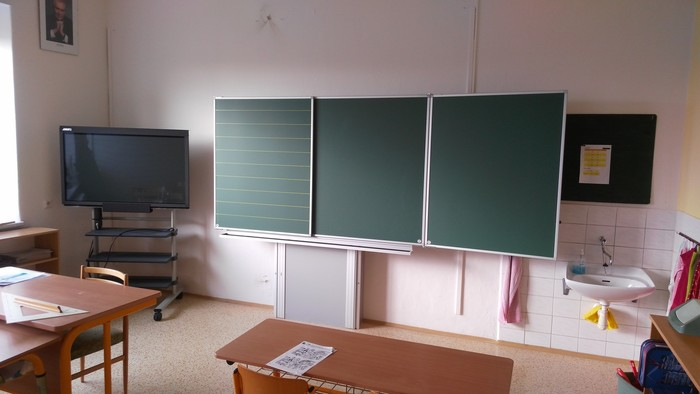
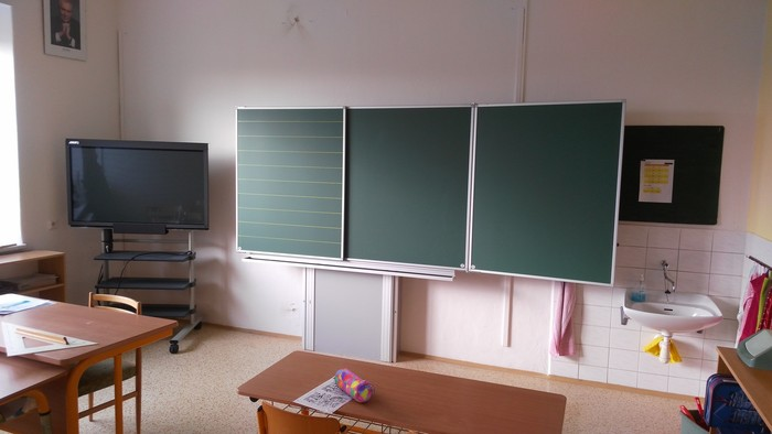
+ pencil case [333,368,376,403]
